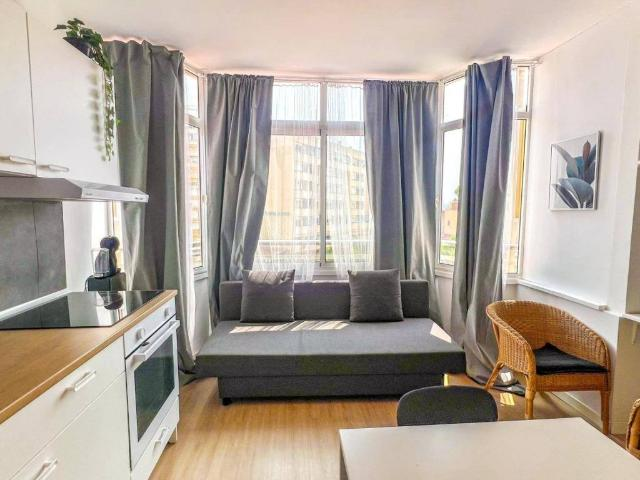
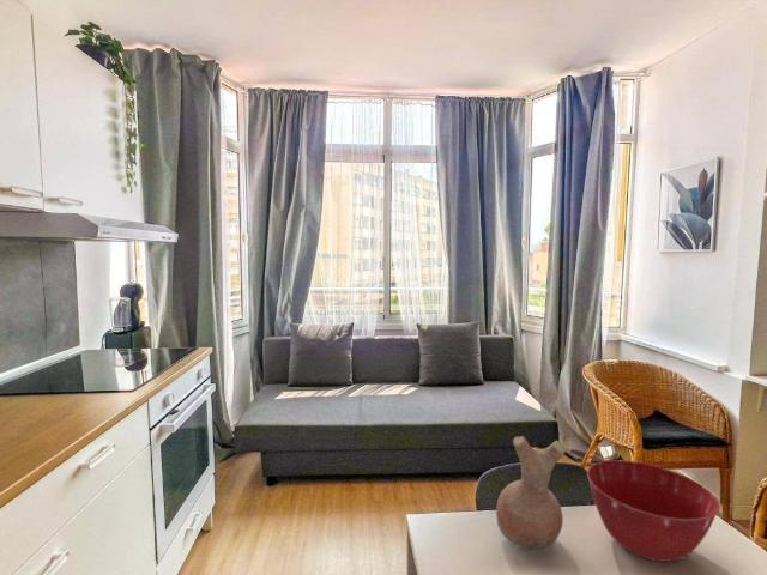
+ mixing bowl [586,459,721,563]
+ vase [495,435,566,553]
